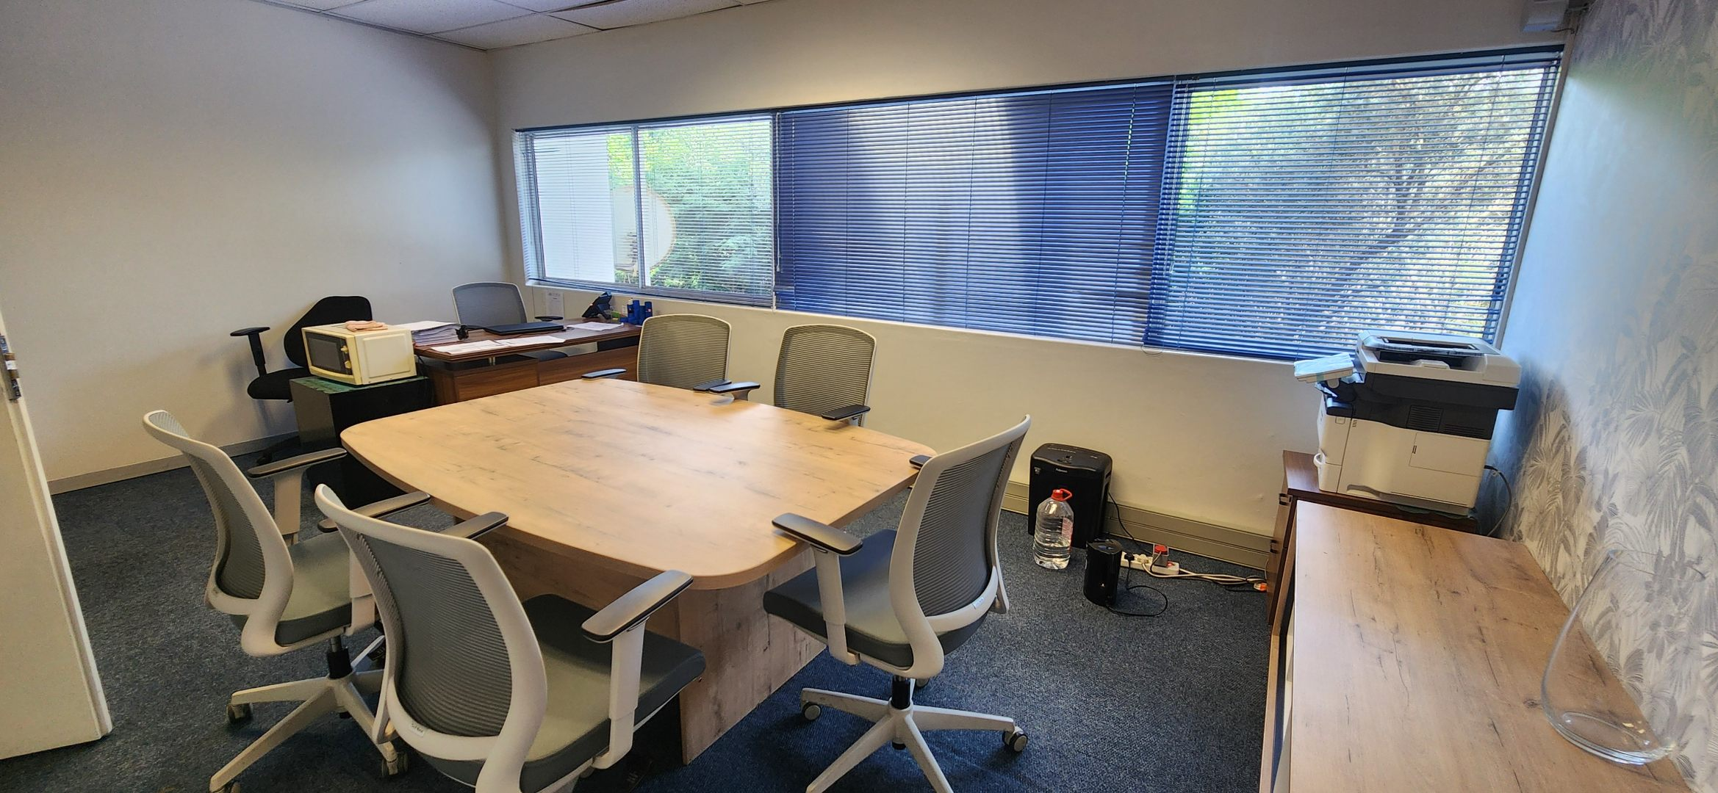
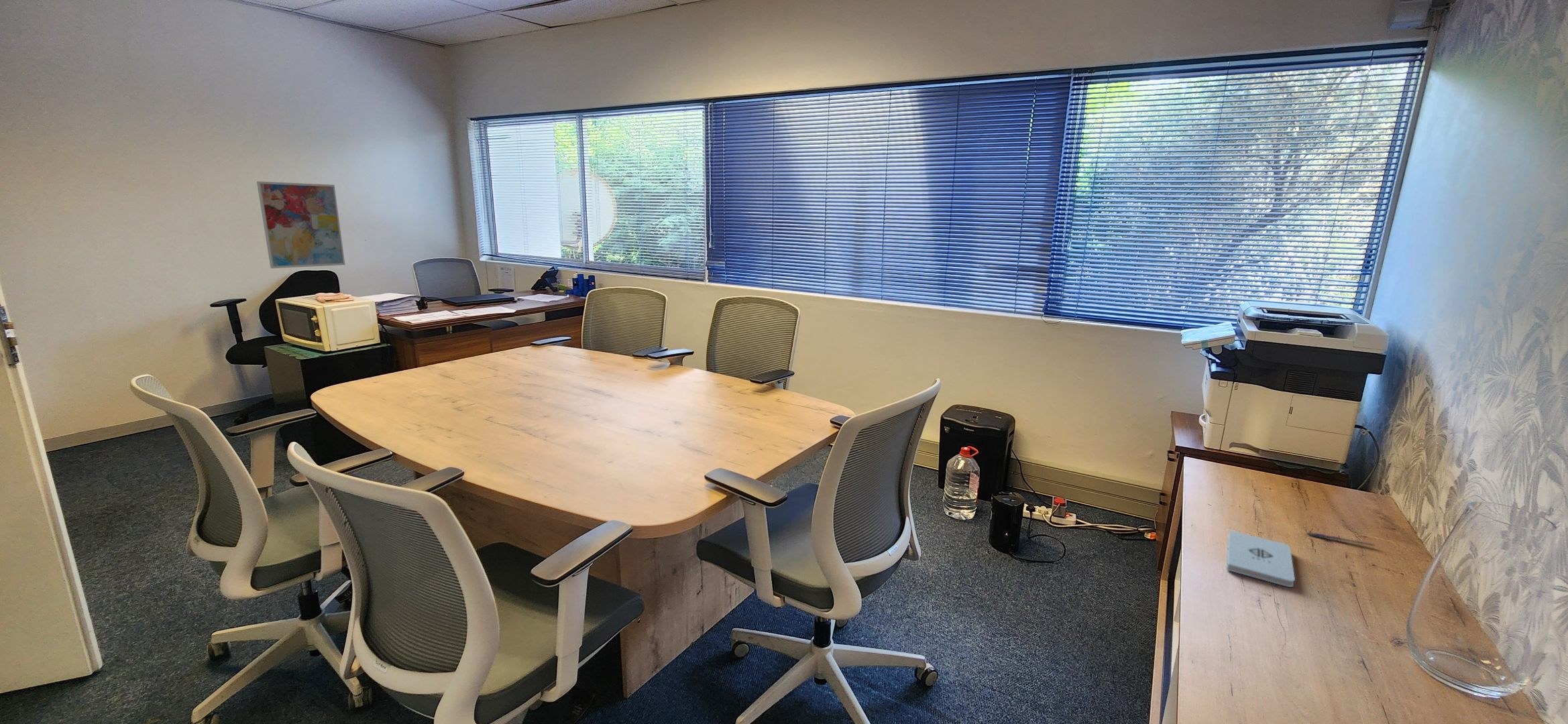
+ wall art [256,181,346,269]
+ pen [1306,532,1376,548]
+ notepad [1226,530,1296,588]
